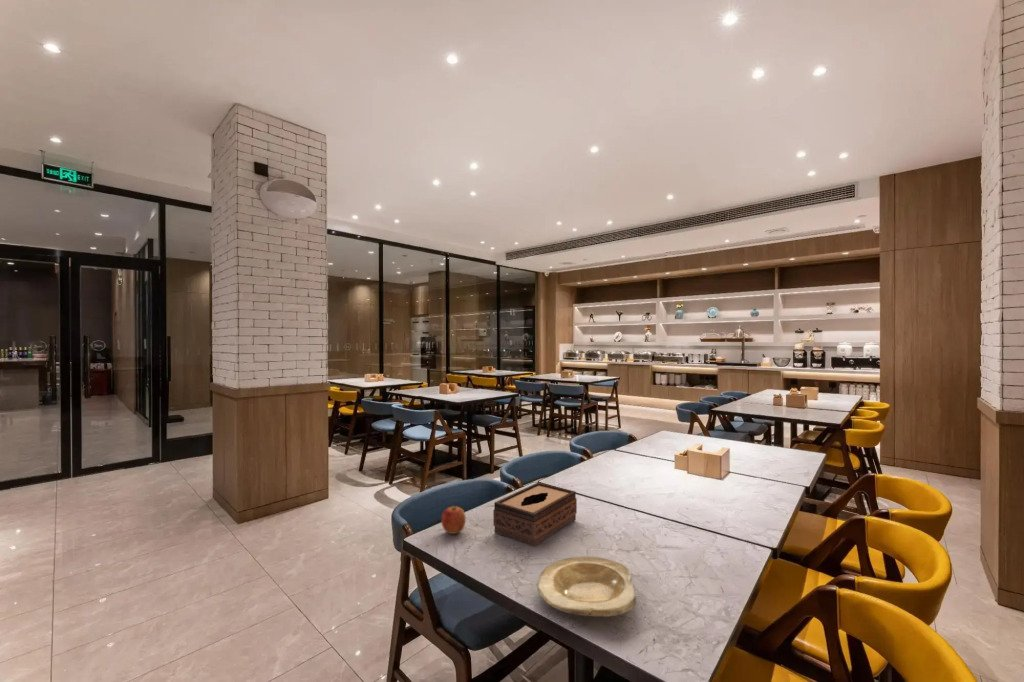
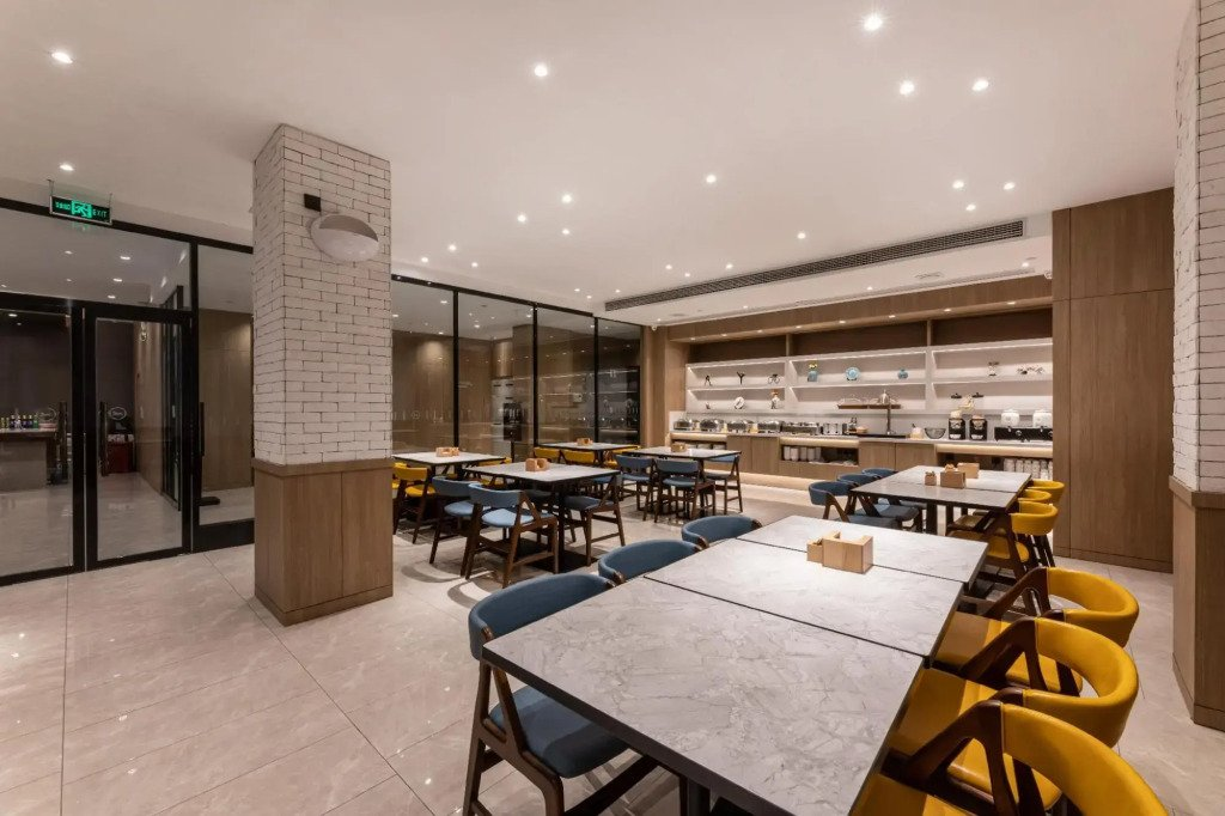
- plate [536,556,637,618]
- apple [440,505,467,535]
- tissue box [492,481,578,548]
